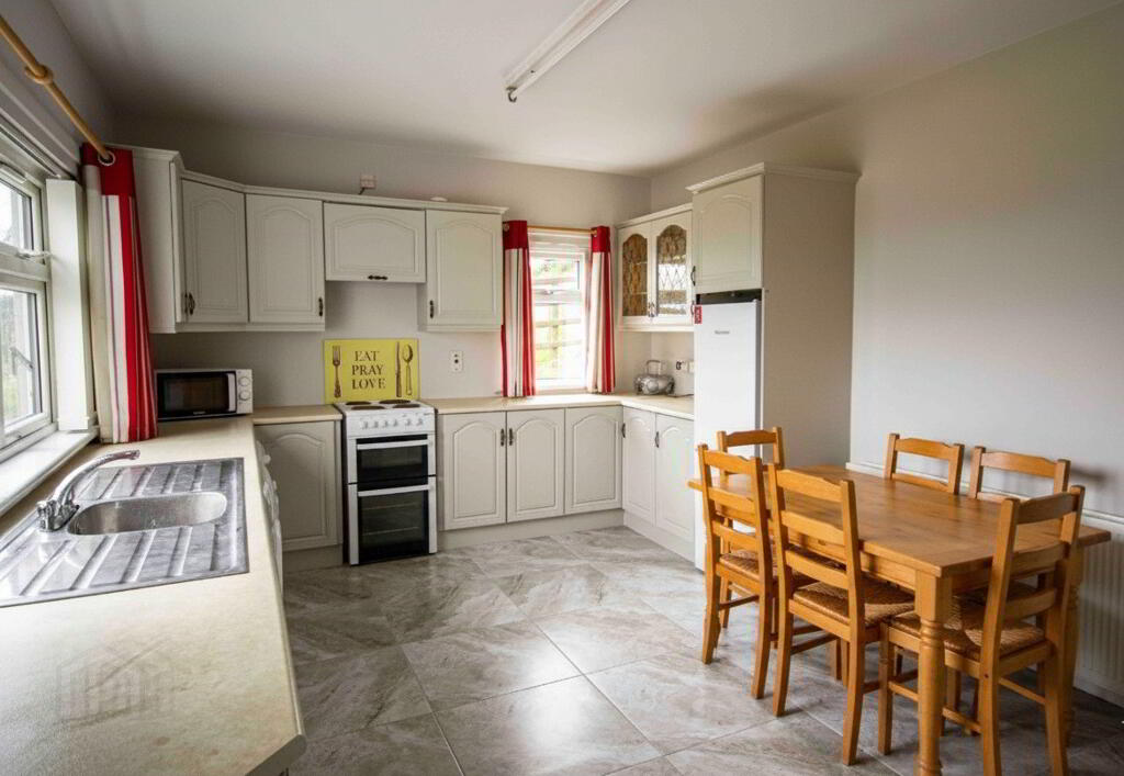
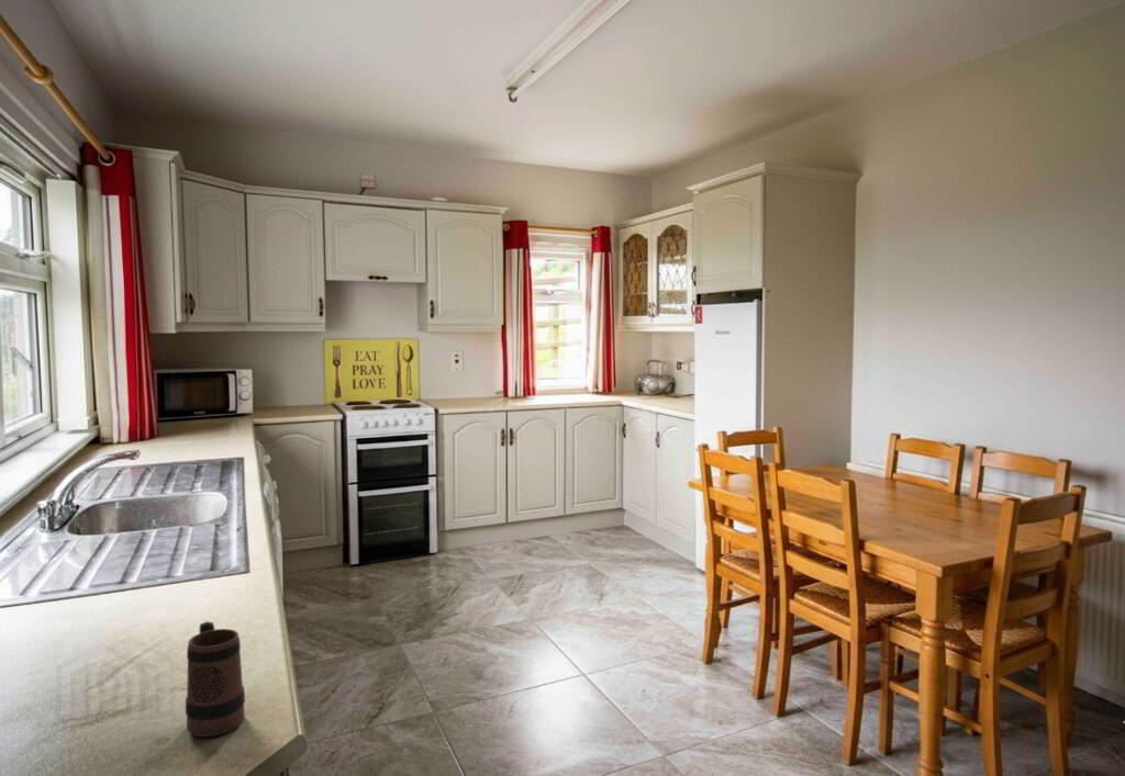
+ mug [185,620,246,738]
